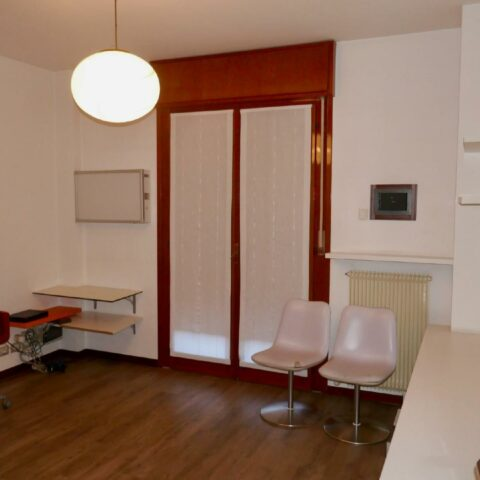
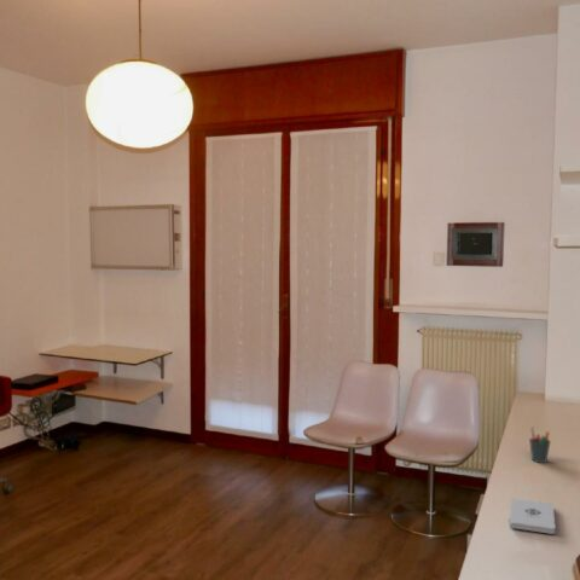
+ notepad [509,497,556,535]
+ pen holder [528,427,551,464]
